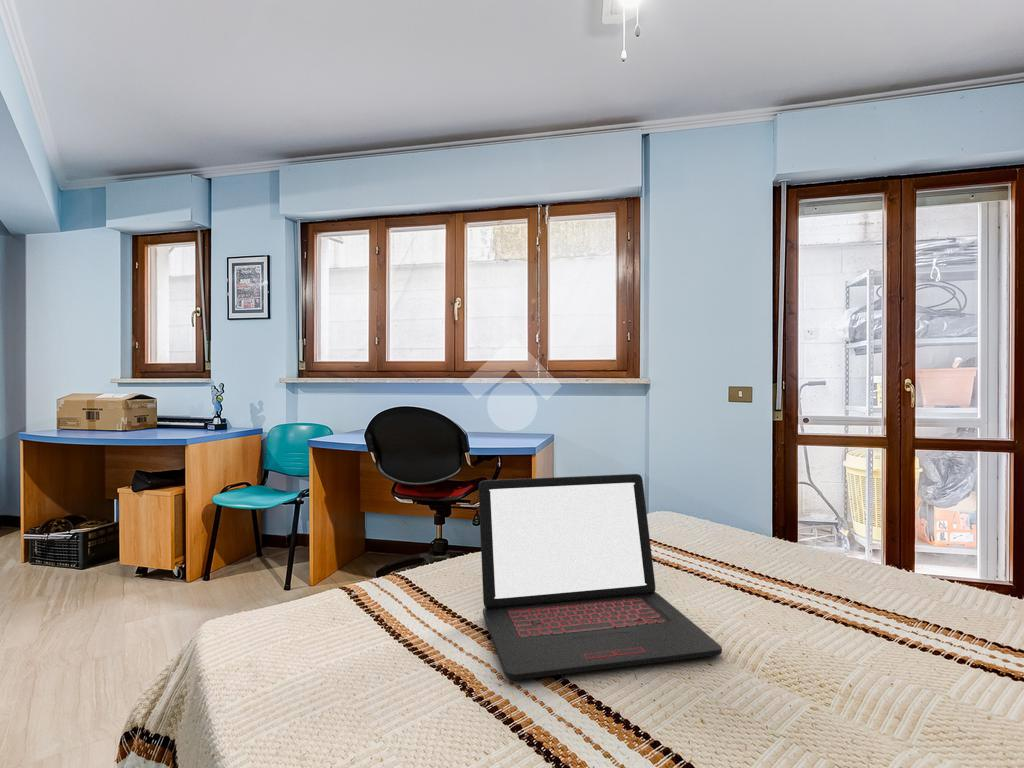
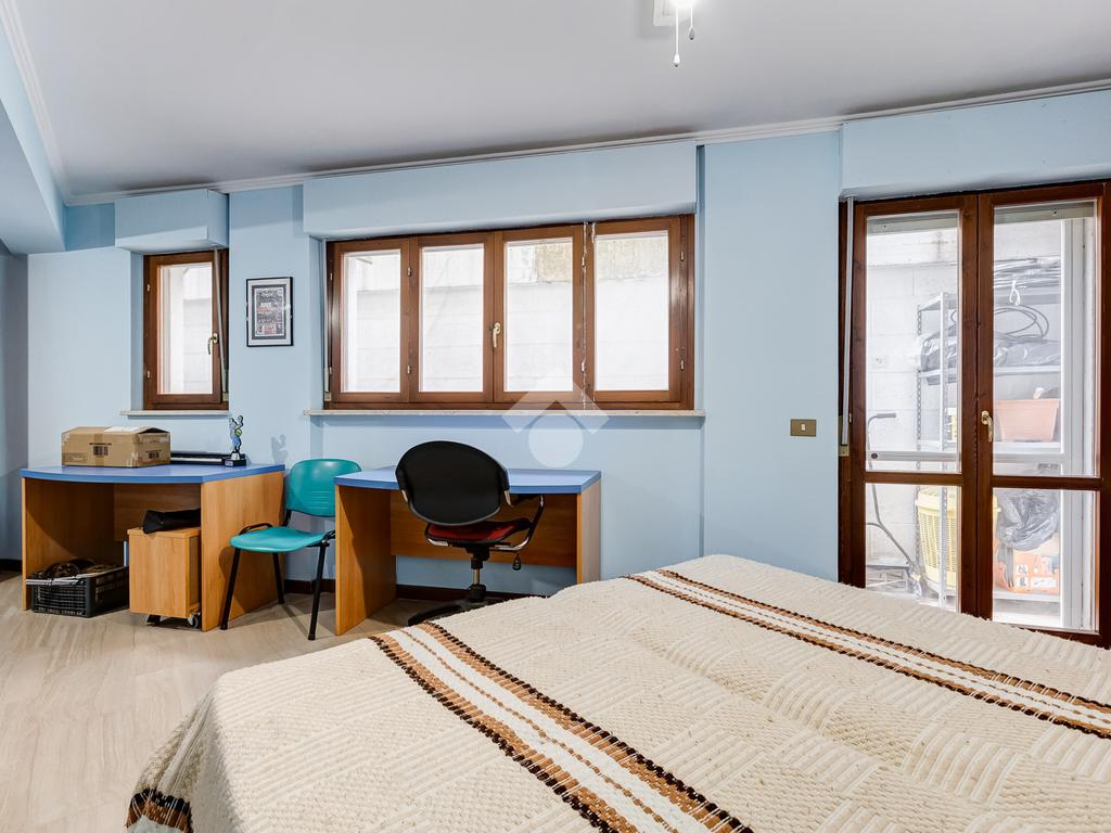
- laptop [477,473,723,681]
